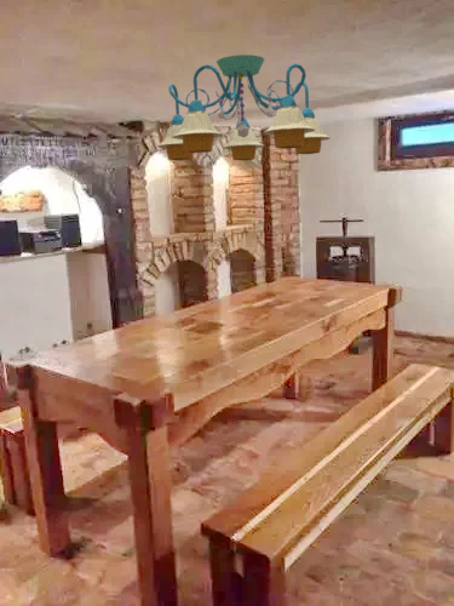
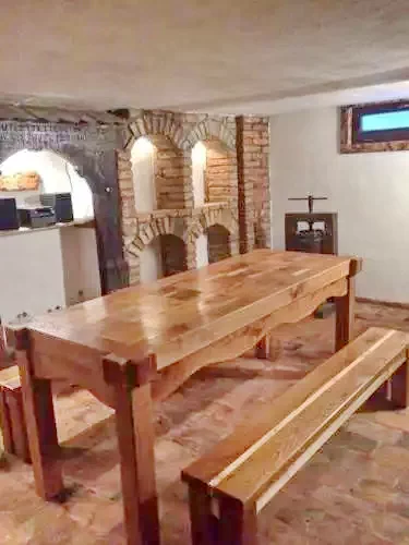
- chandelier [156,53,332,161]
